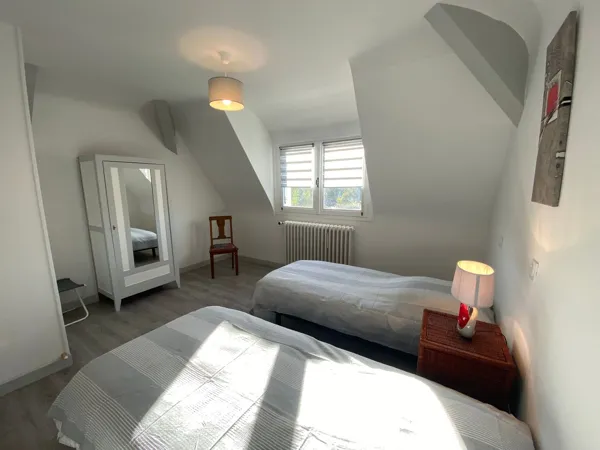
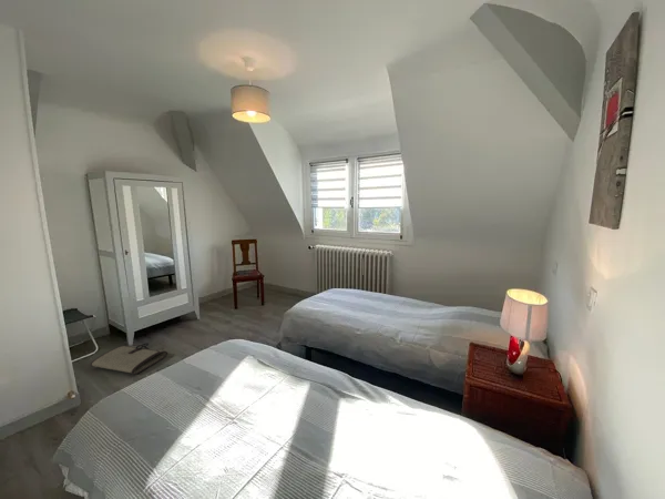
+ tool roll [90,342,168,375]
